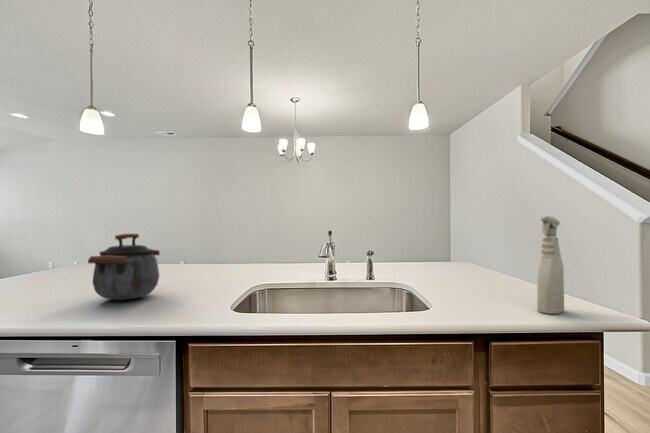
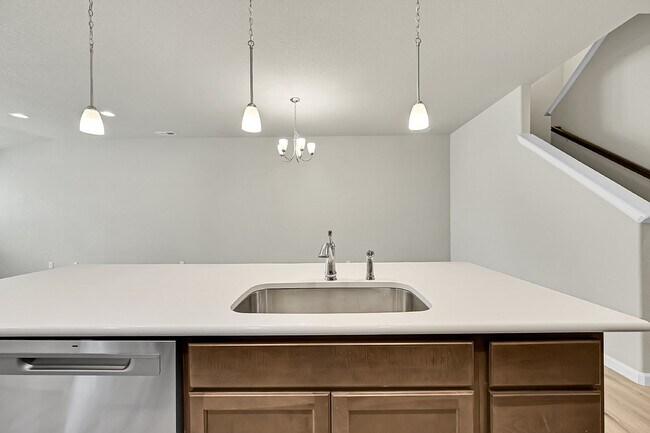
- spray bottle [536,215,565,315]
- kettle [87,233,161,301]
